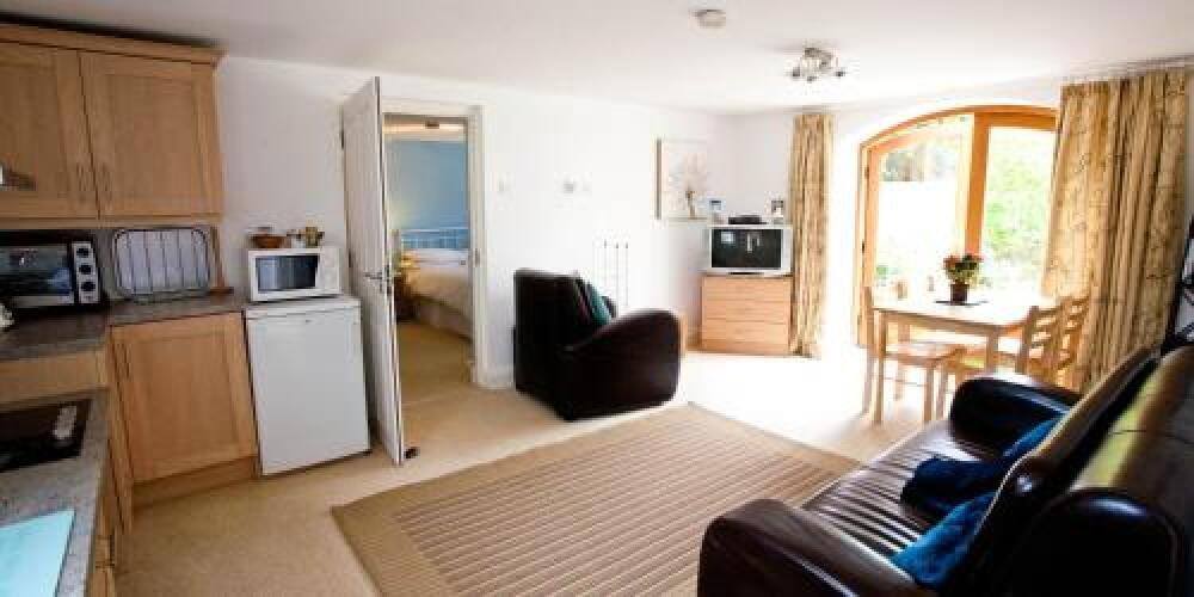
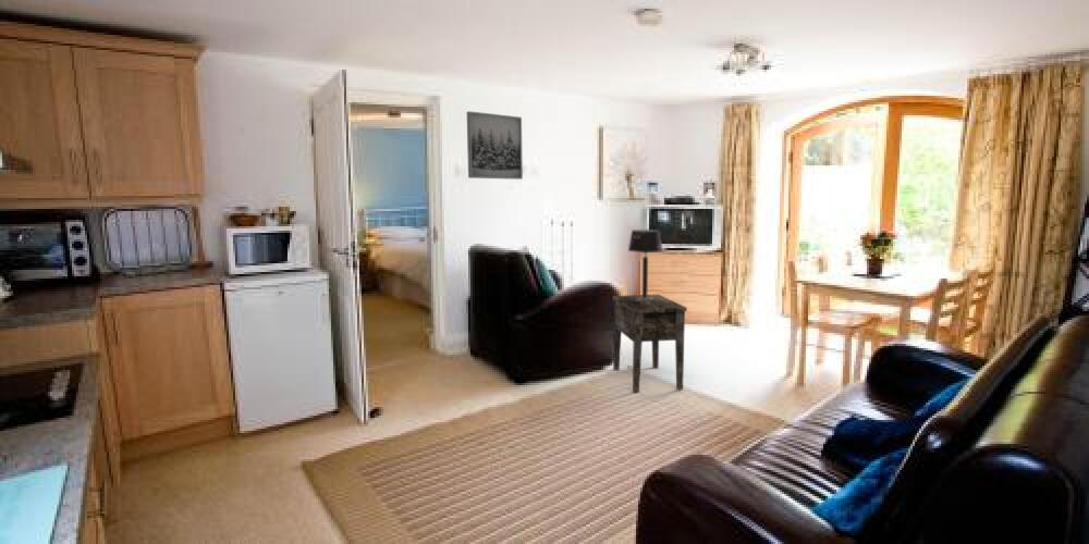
+ side table [612,294,688,393]
+ wall art [466,110,524,181]
+ table lamp [627,228,664,299]
